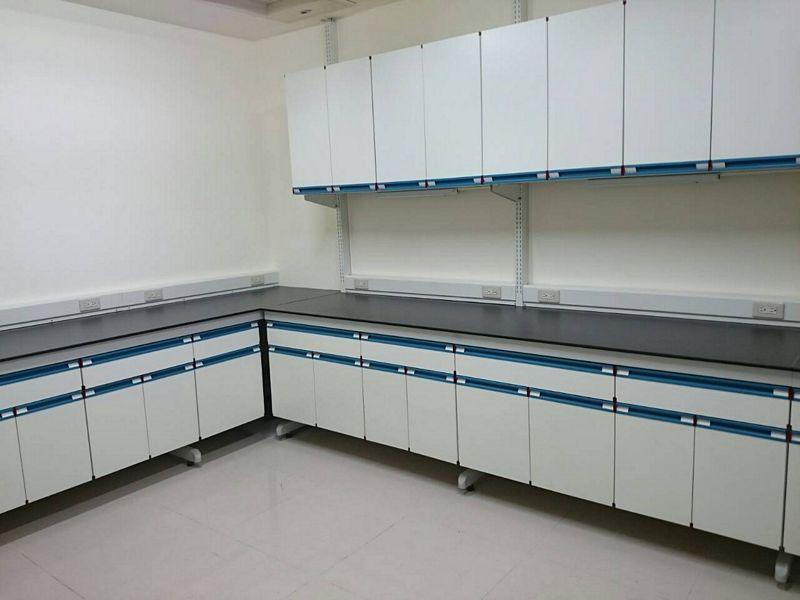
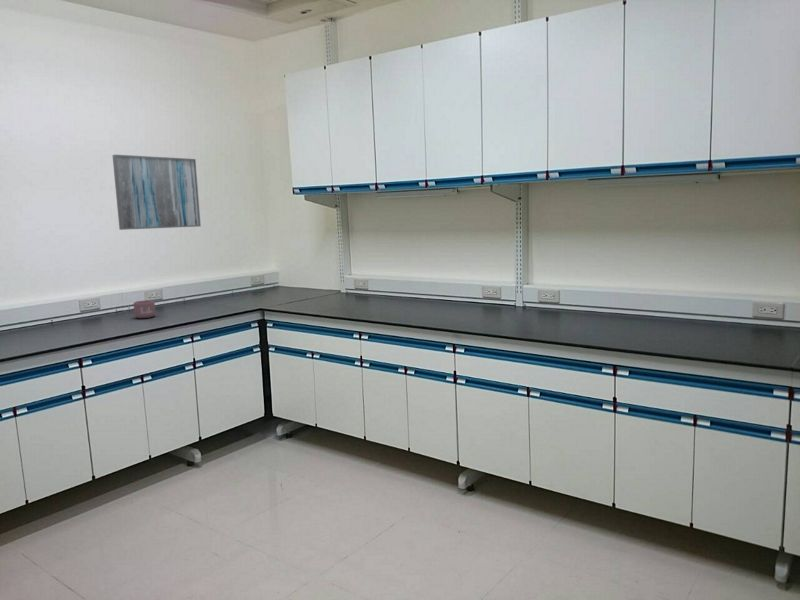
+ wall art [111,154,202,231]
+ mug [133,299,156,319]
